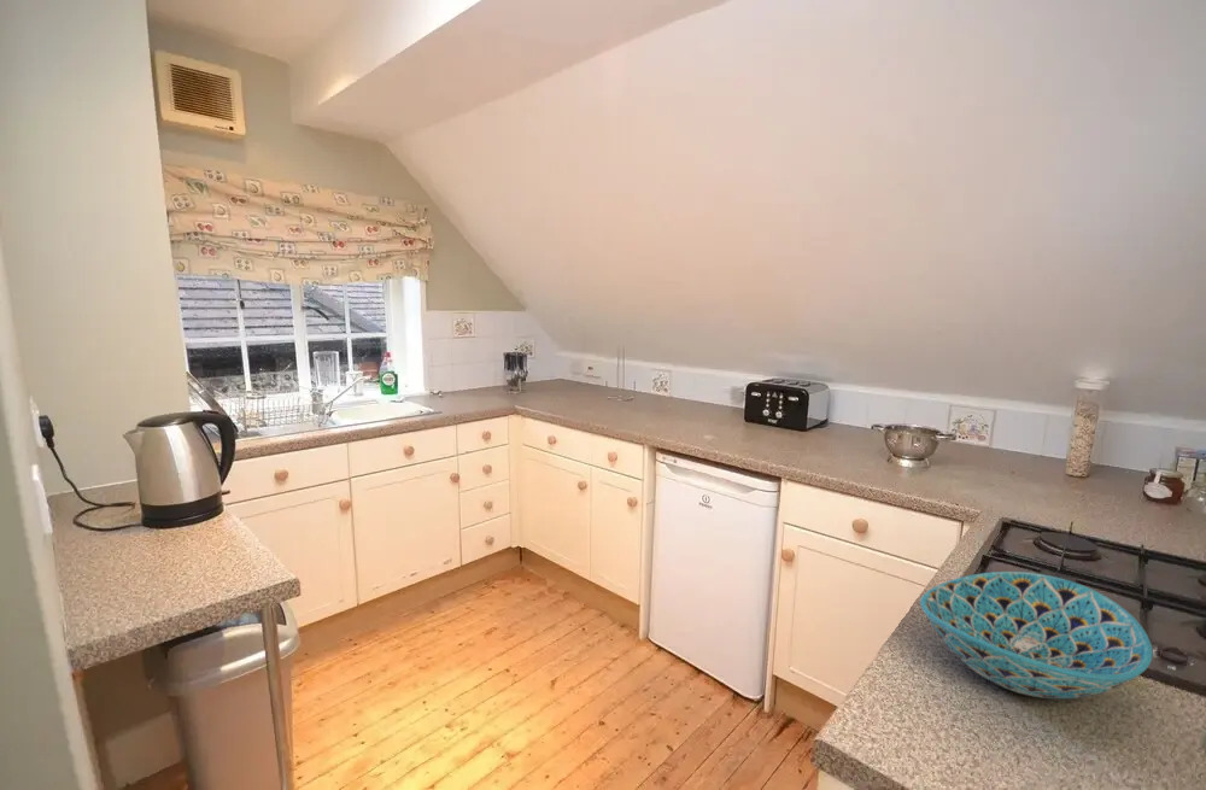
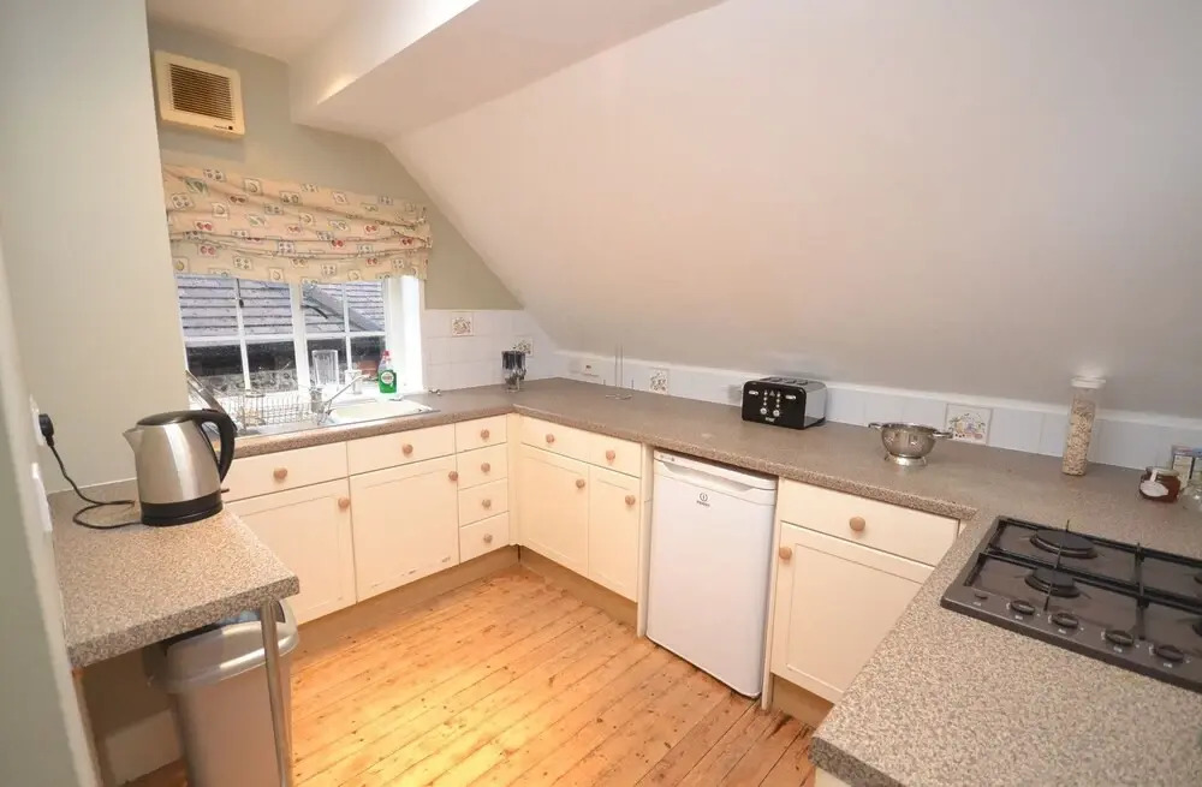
- bowl [919,570,1154,700]
